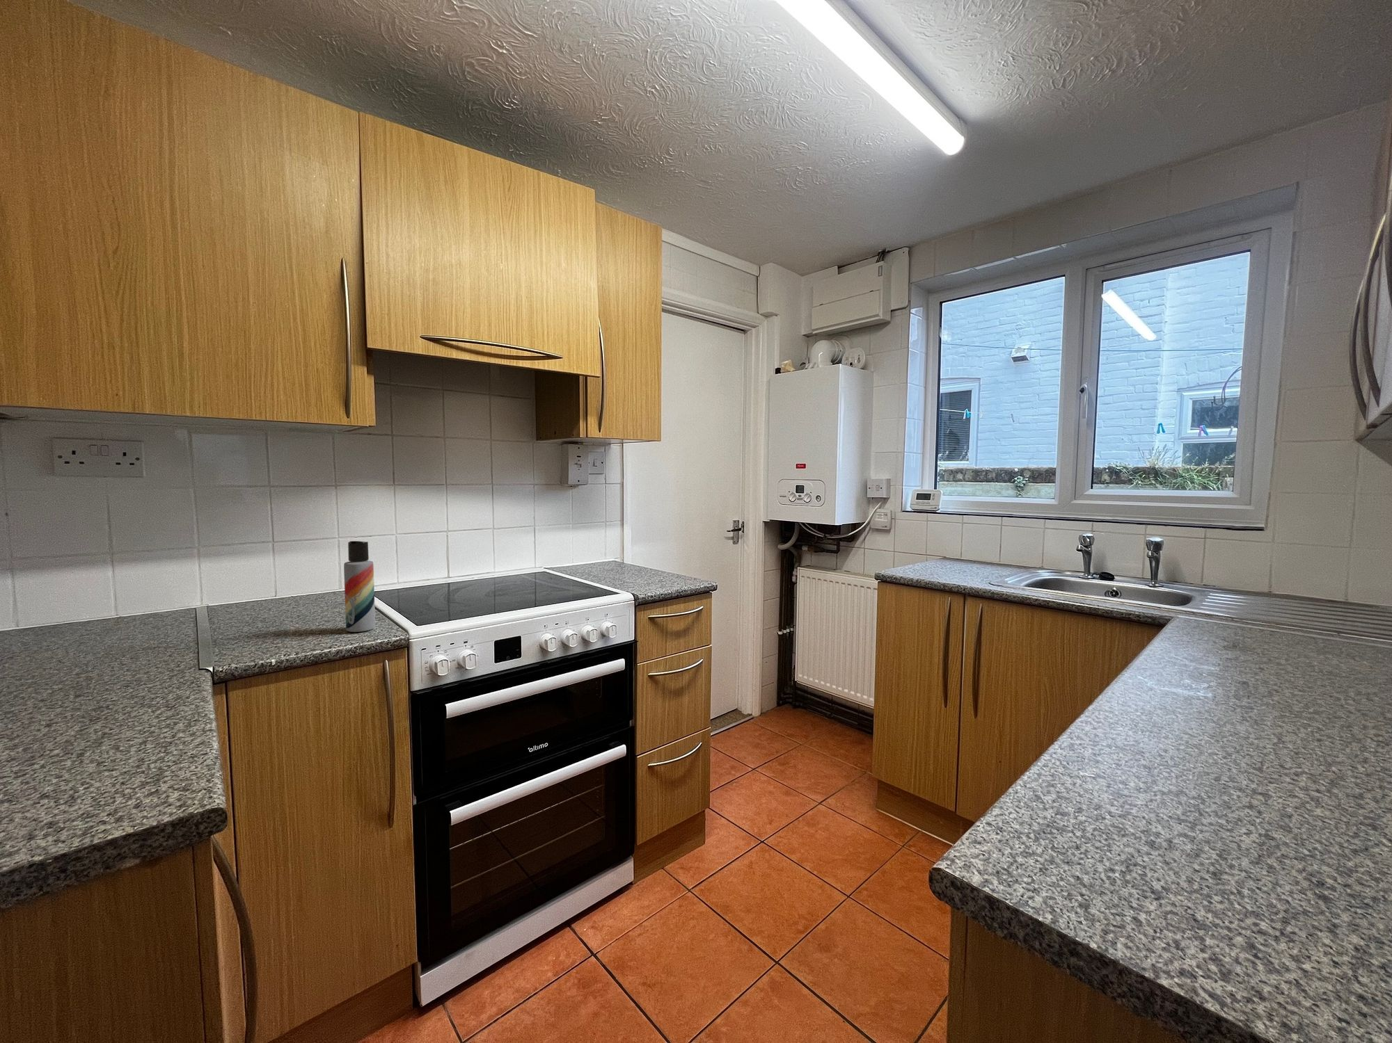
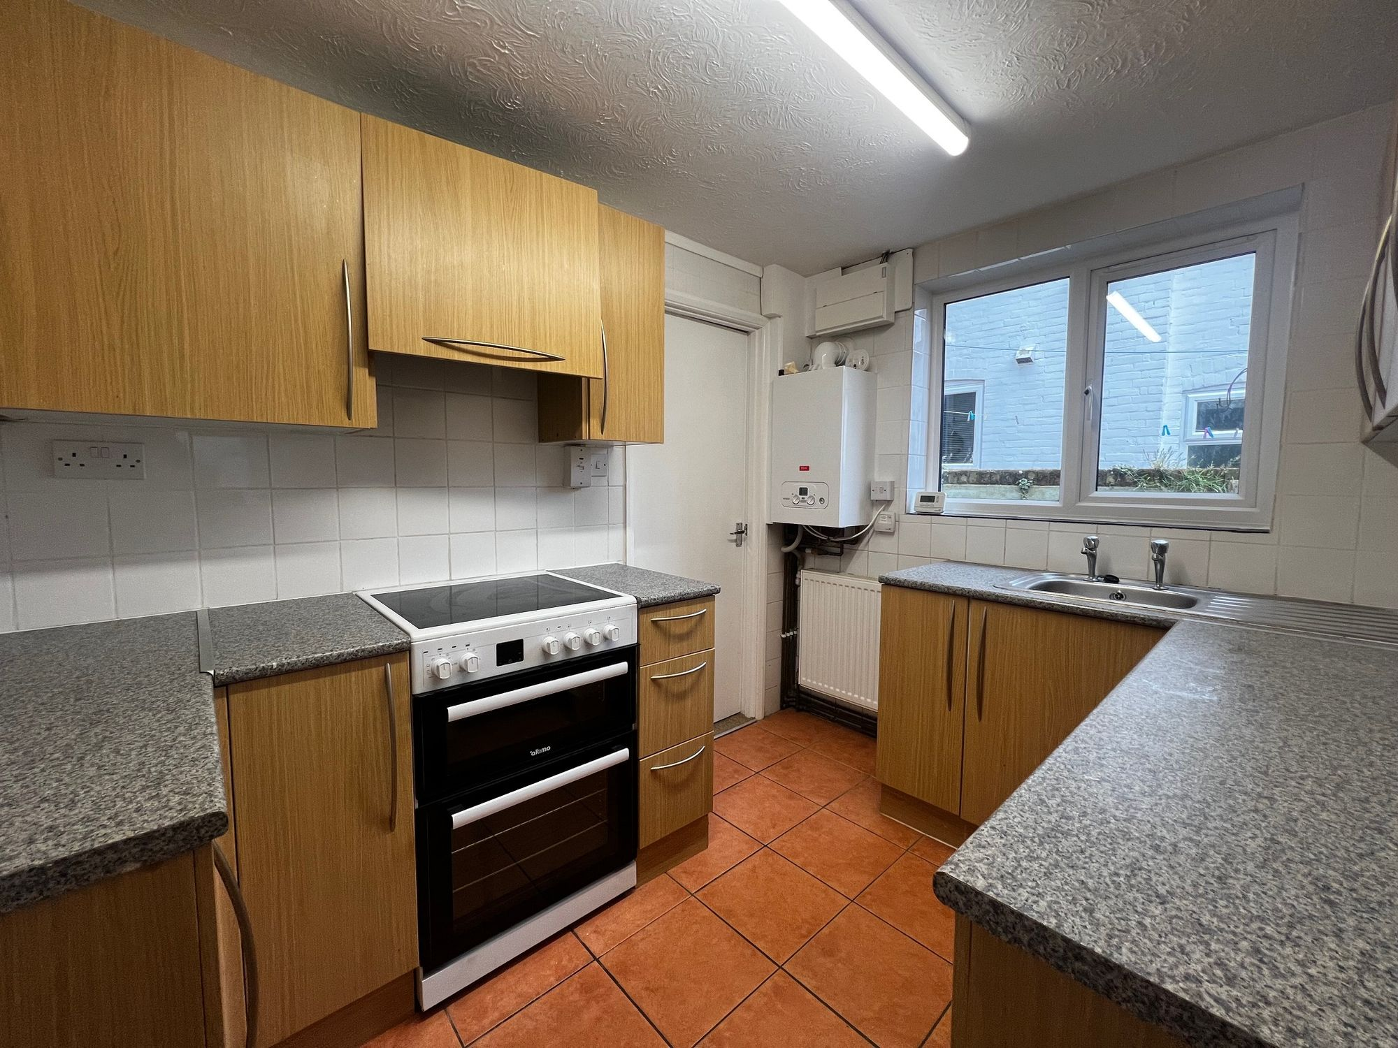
- lotion bottle [343,540,376,633]
